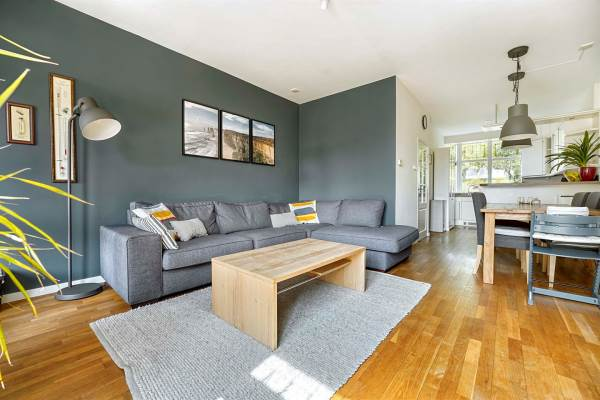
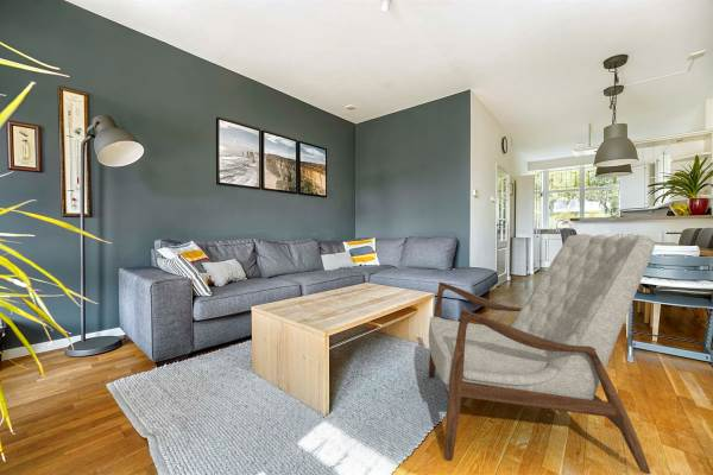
+ armchair [428,233,656,475]
